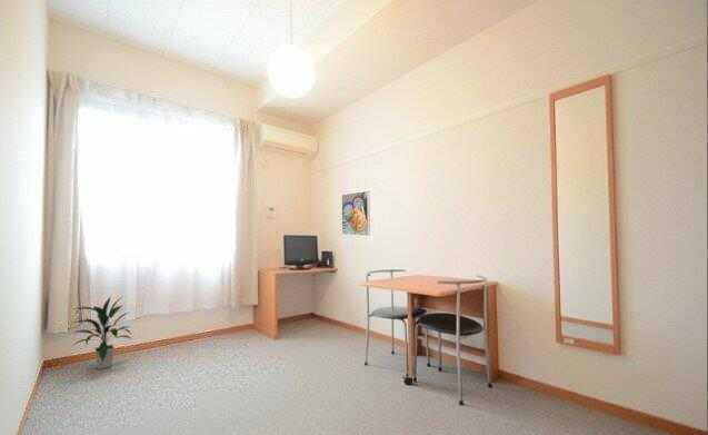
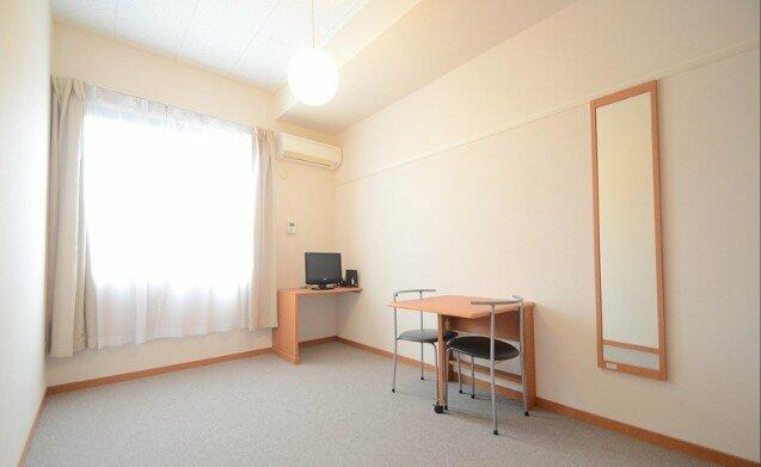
- indoor plant [68,295,133,370]
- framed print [340,190,371,237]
